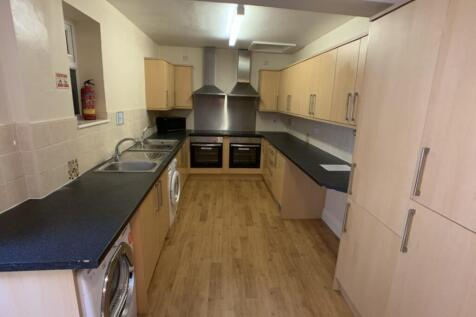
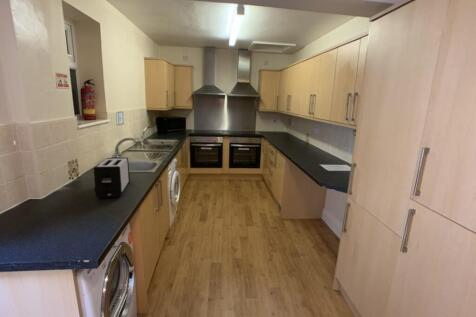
+ toaster [93,157,131,199]
